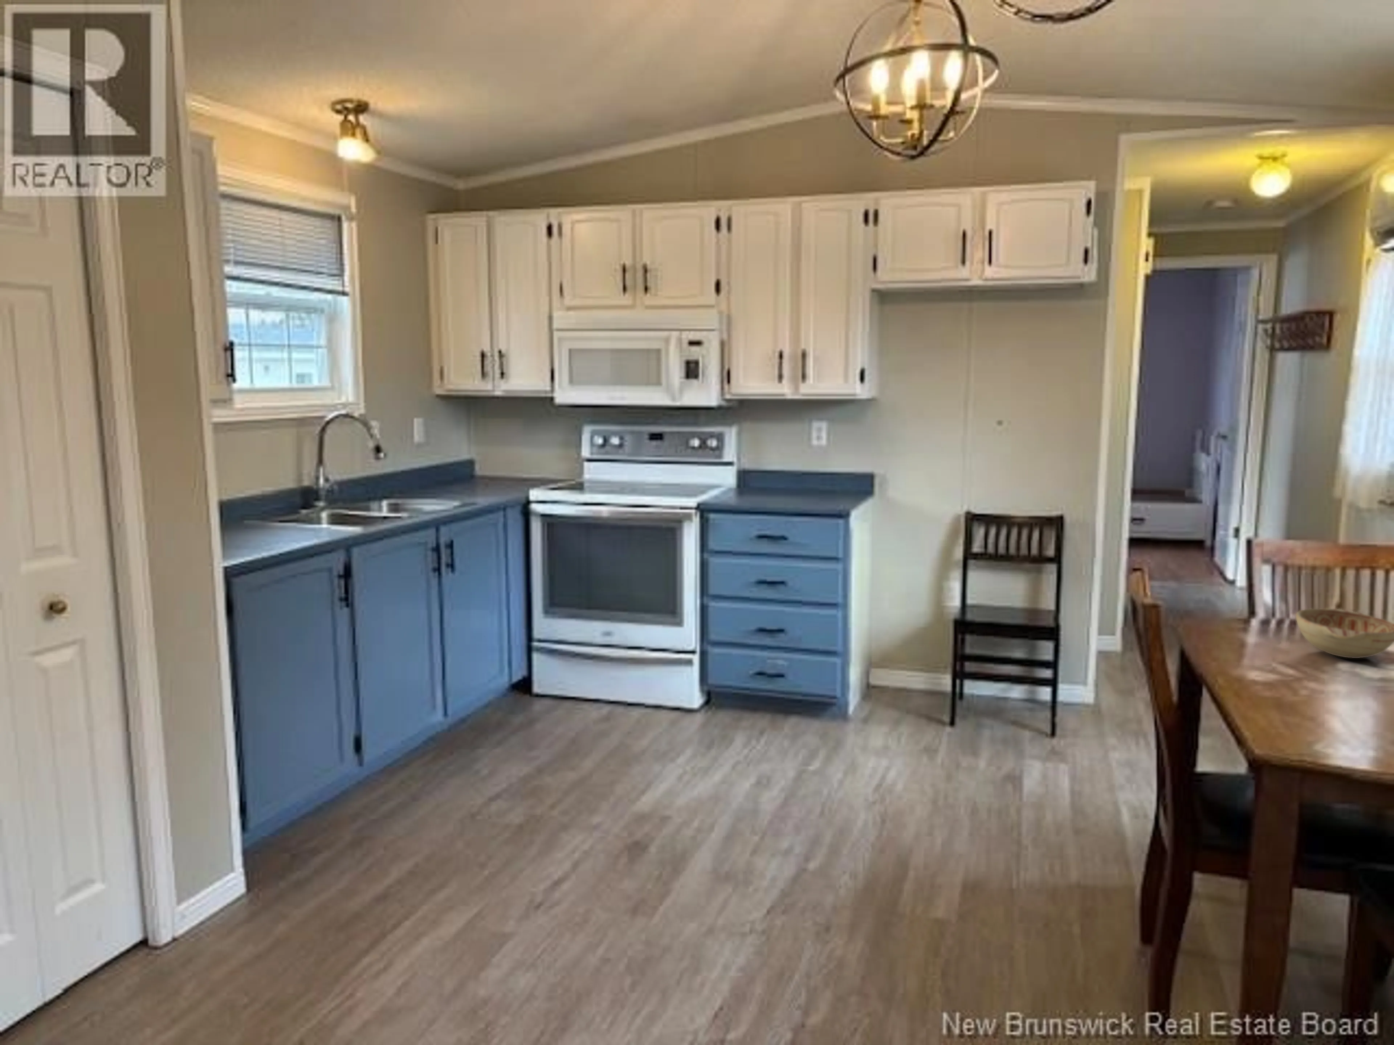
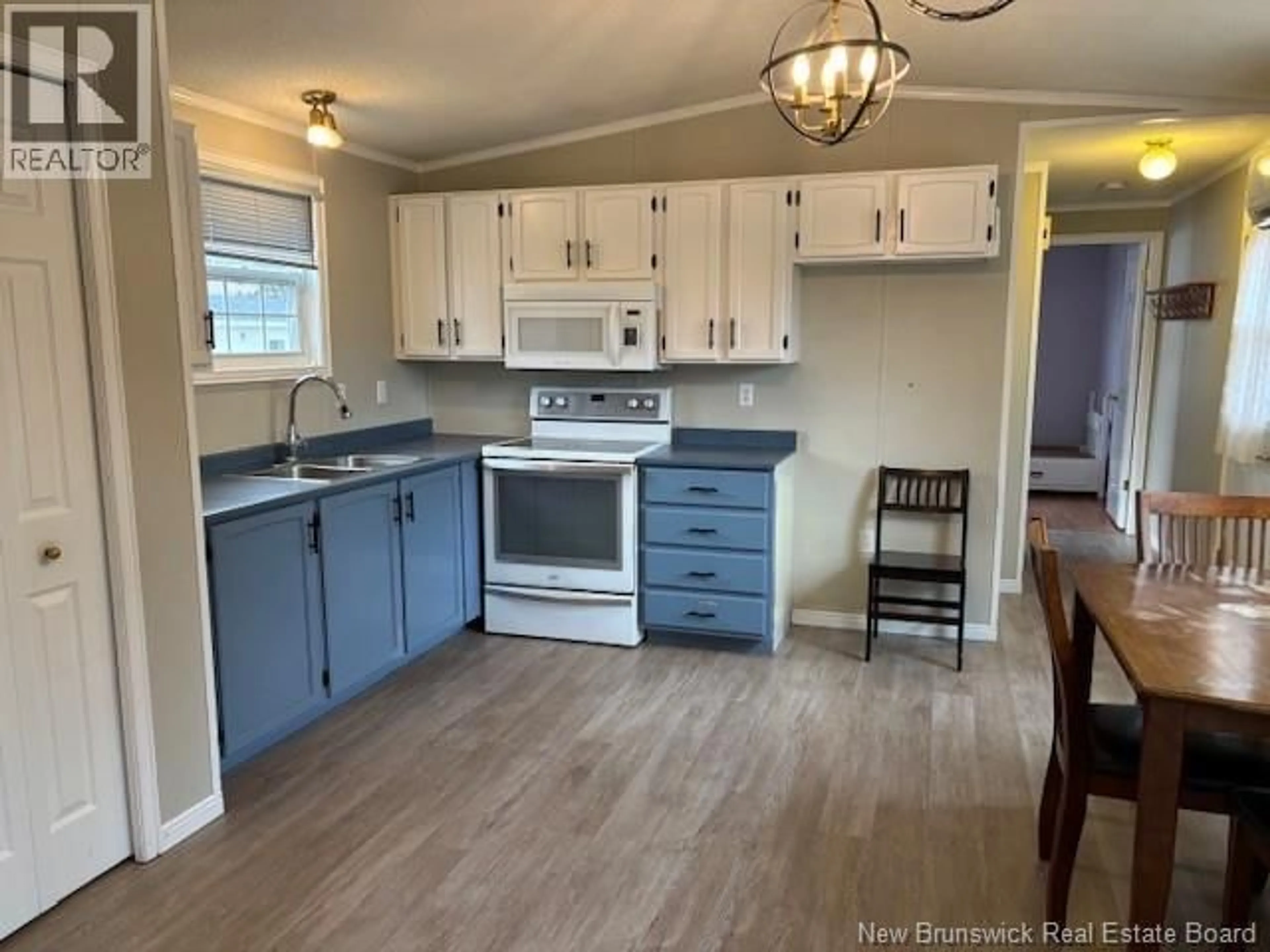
- decorative bowl [1295,608,1394,659]
